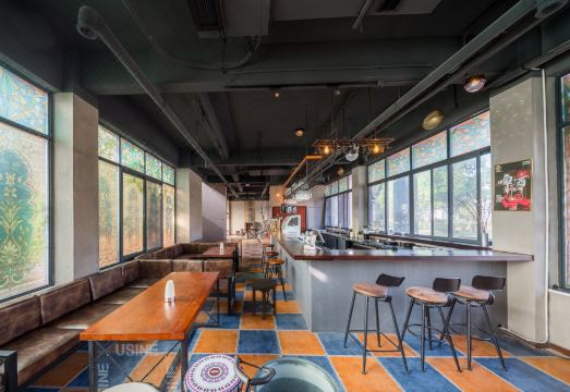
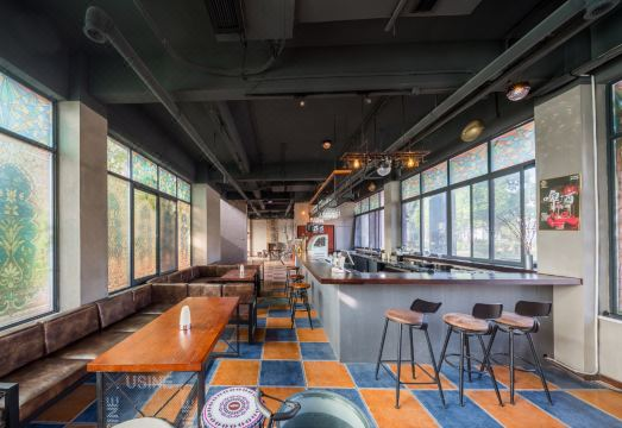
- stool [250,278,279,321]
